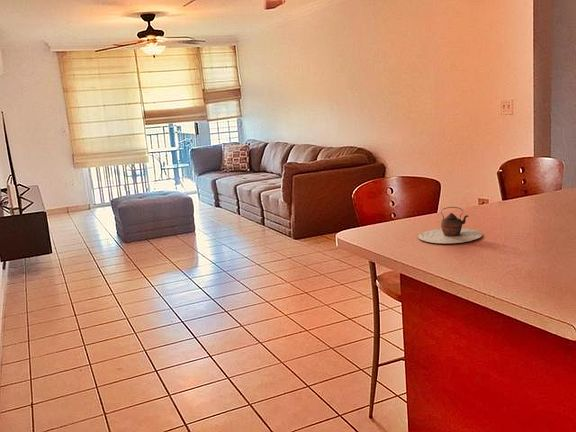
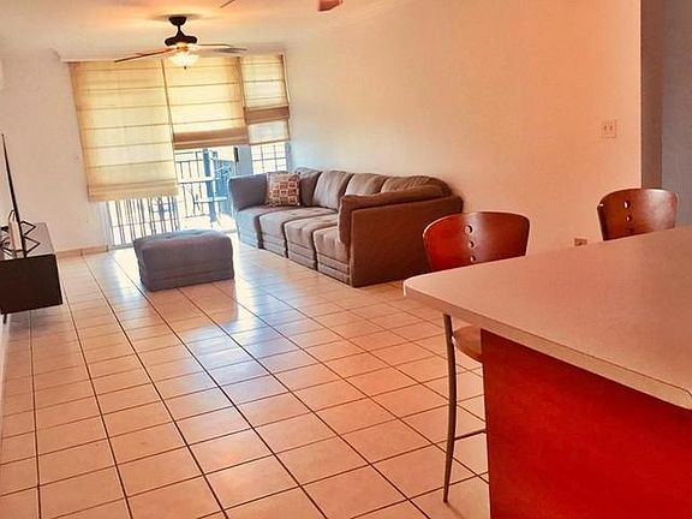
- teapot [417,206,483,244]
